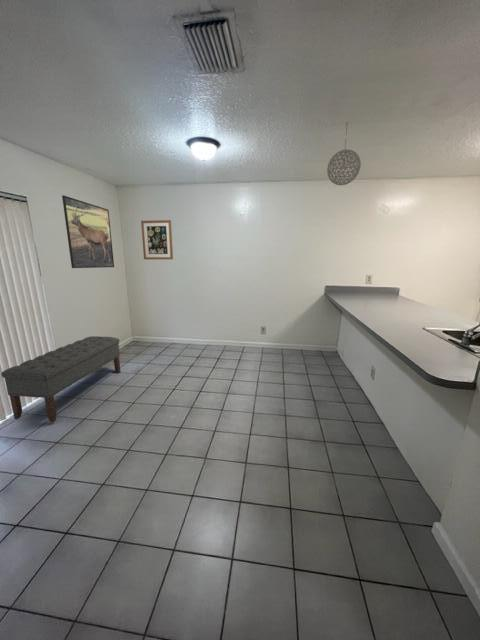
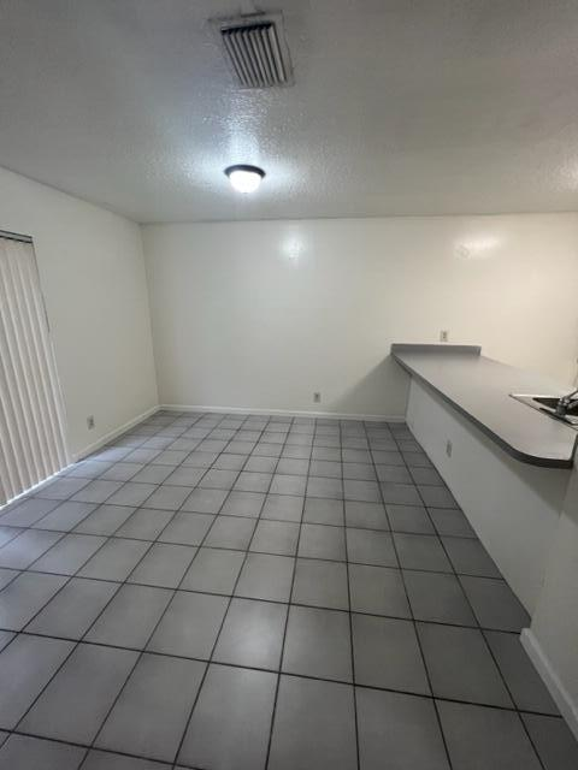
- bench [0,335,122,423]
- wall art [140,219,174,260]
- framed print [61,194,115,269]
- pendant light [326,121,362,186]
